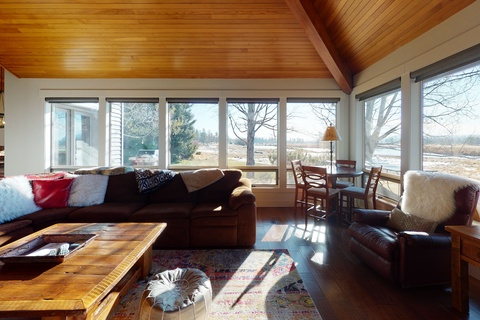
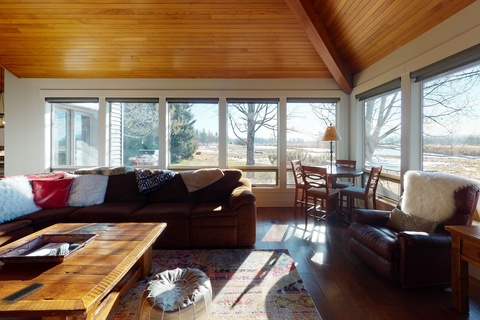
+ smartphone [0,282,46,304]
